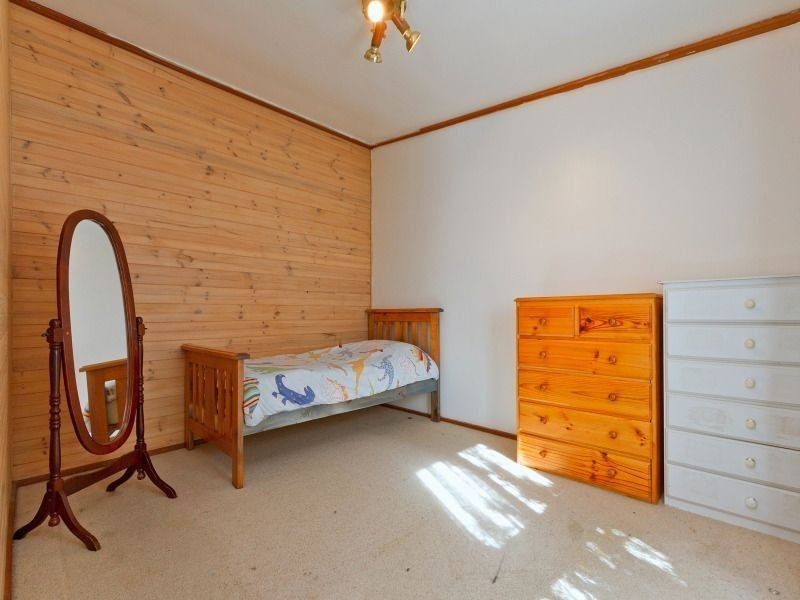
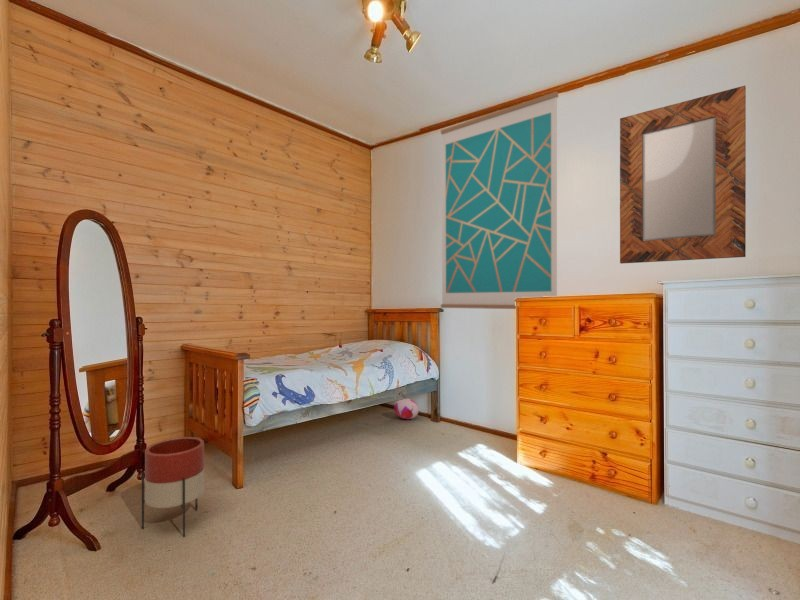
+ planter [141,436,205,538]
+ wall art [440,90,559,310]
+ home mirror [619,85,747,265]
+ plush toy [393,397,420,420]
